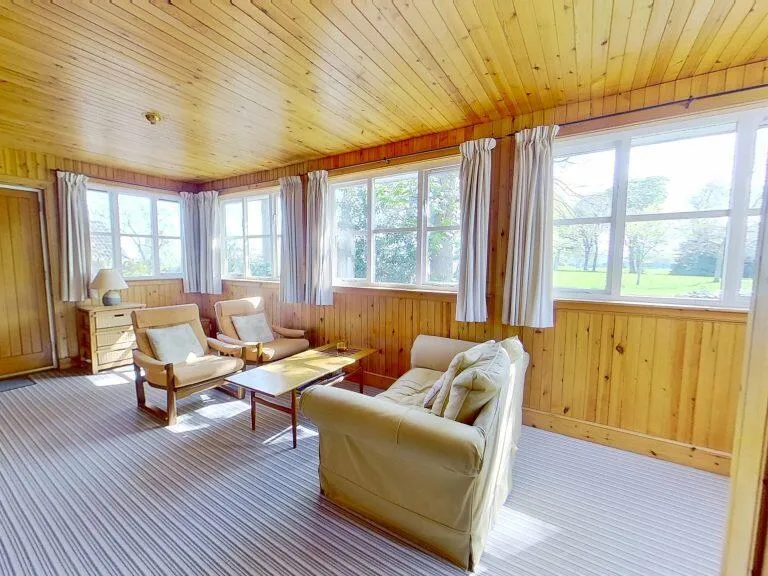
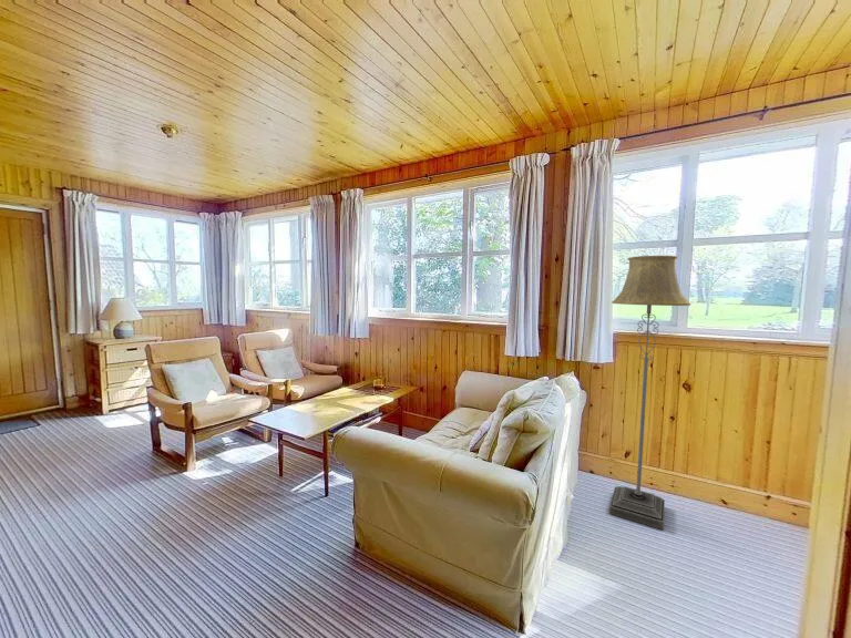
+ floor lamp [608,255,691,531]
